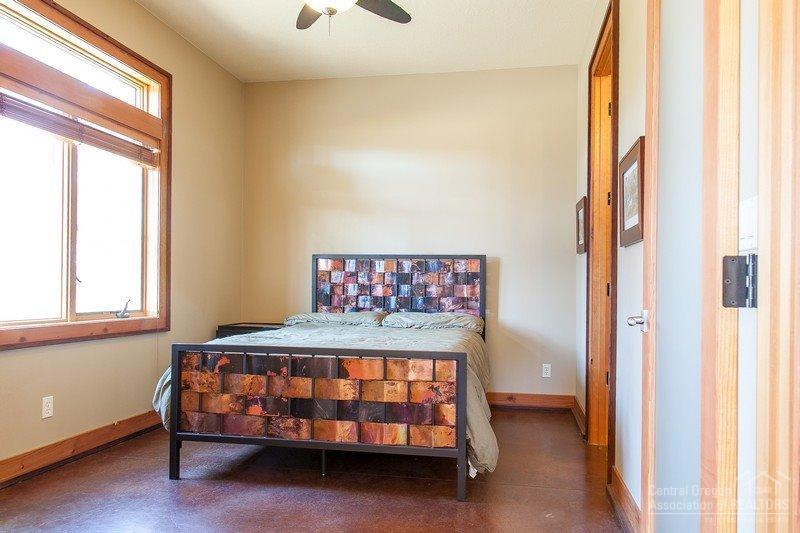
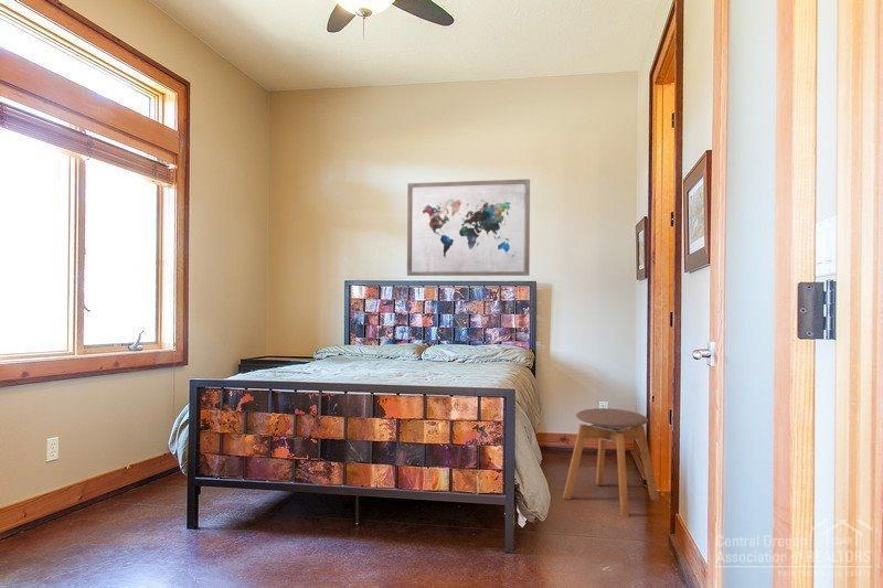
+ wall art [406,178,531,277]
+ stool [562,407,660,518]
